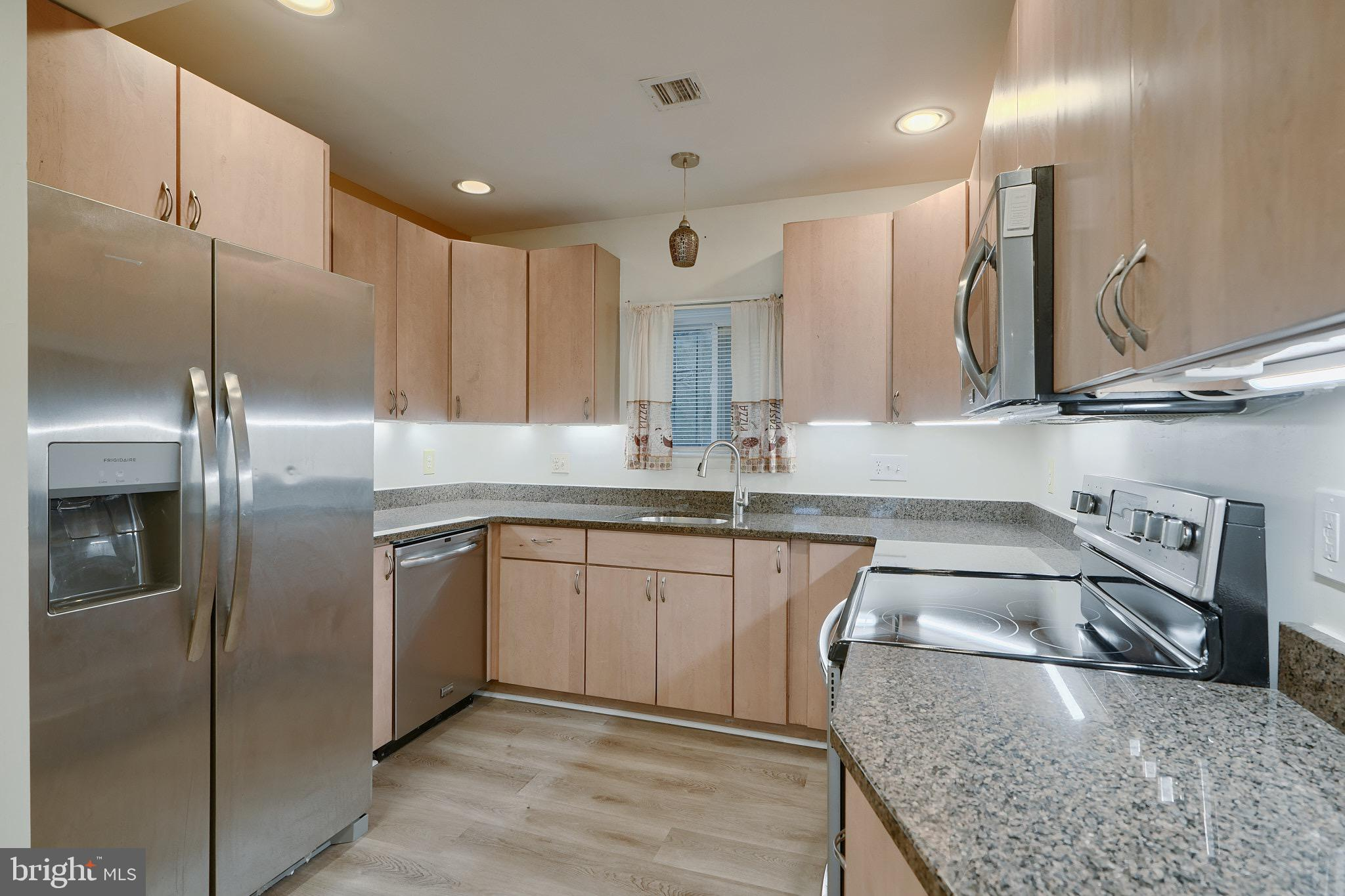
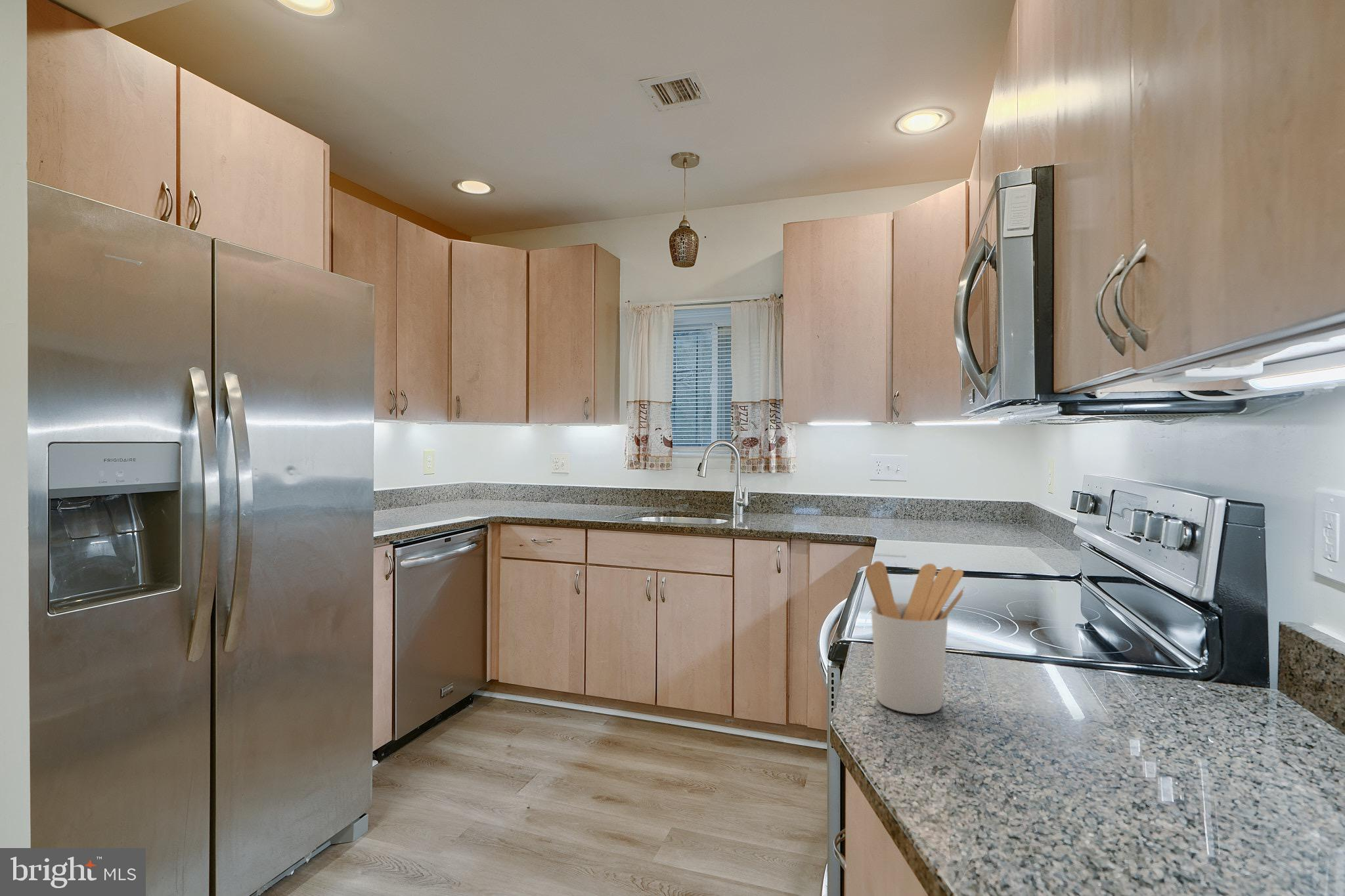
+ utensil holder [864,561,965,715]
